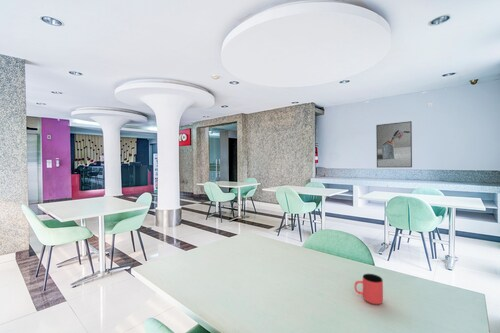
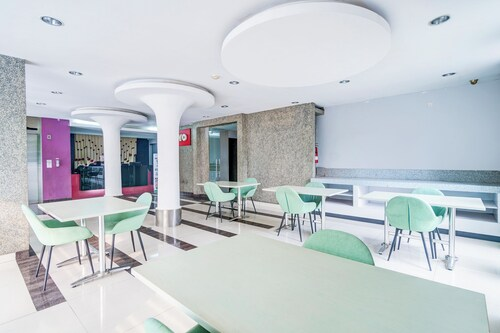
- cup [353,273,384,305]
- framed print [375,120,413,169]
